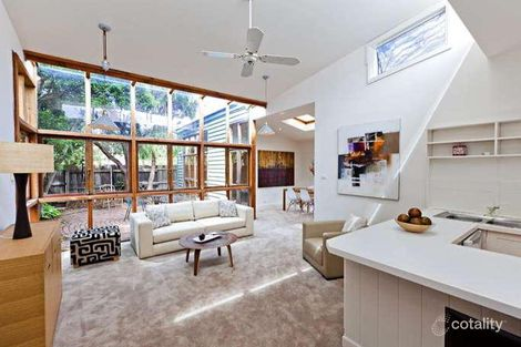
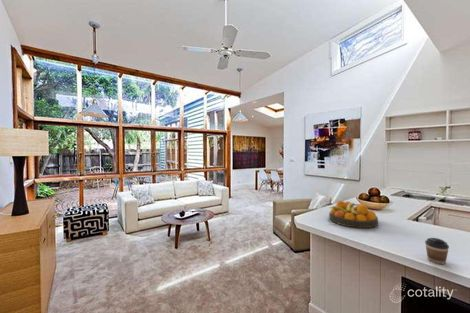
+ coffee cup [424,237,450,265]
+ fruit bowl [328,200,379,229]
